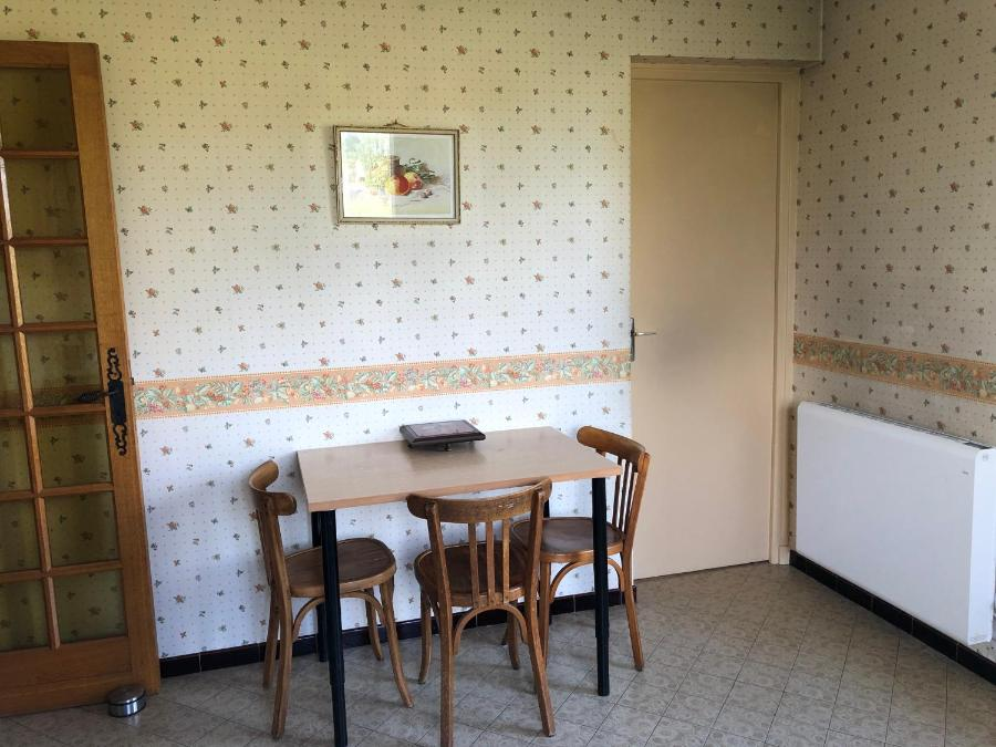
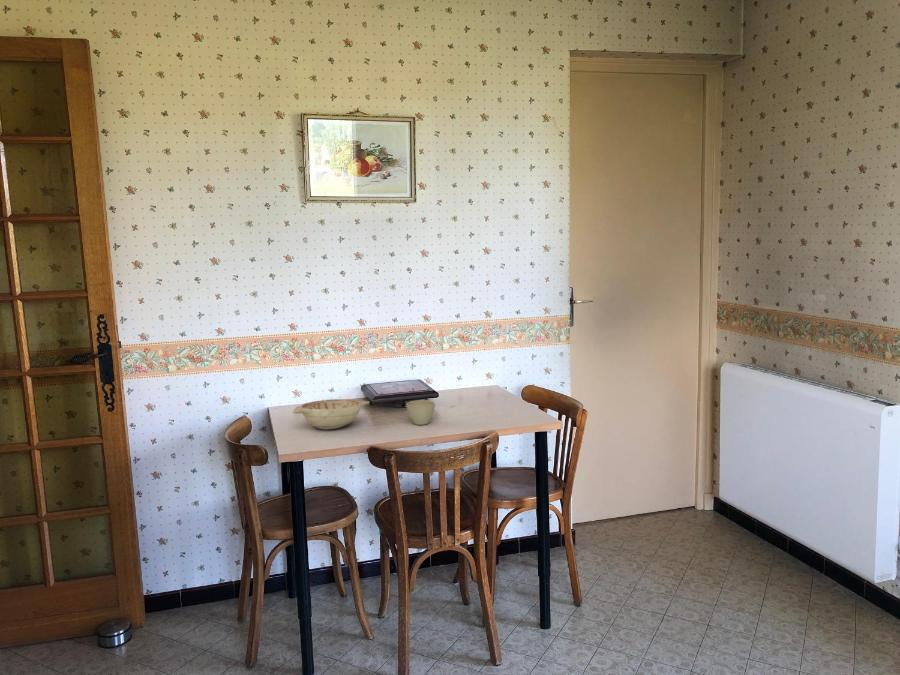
+ flower pot [405,399,436,426]
+ decorative bowl [292,398,371,431]
